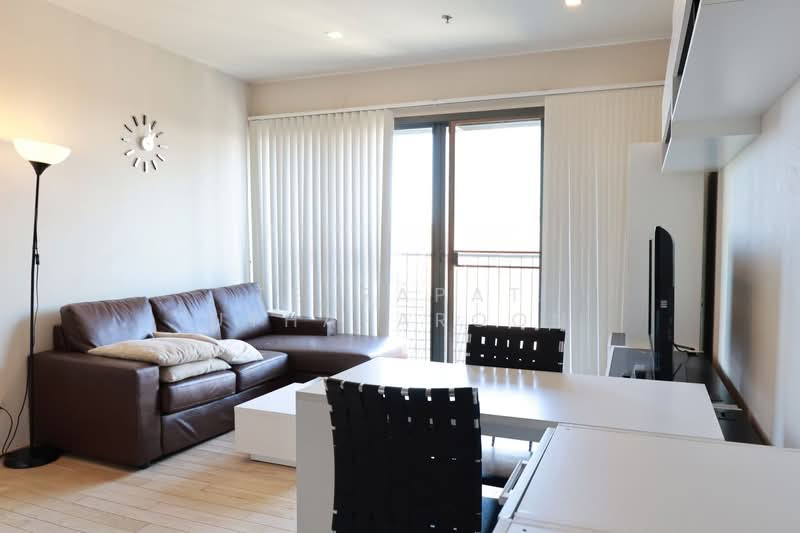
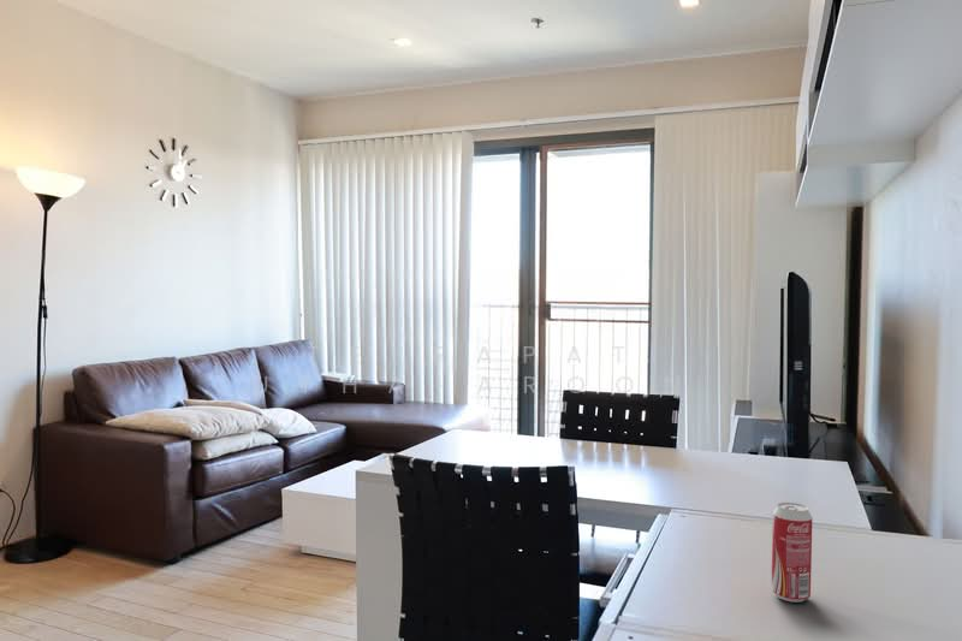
+ beverage can [771,501,813,604]
